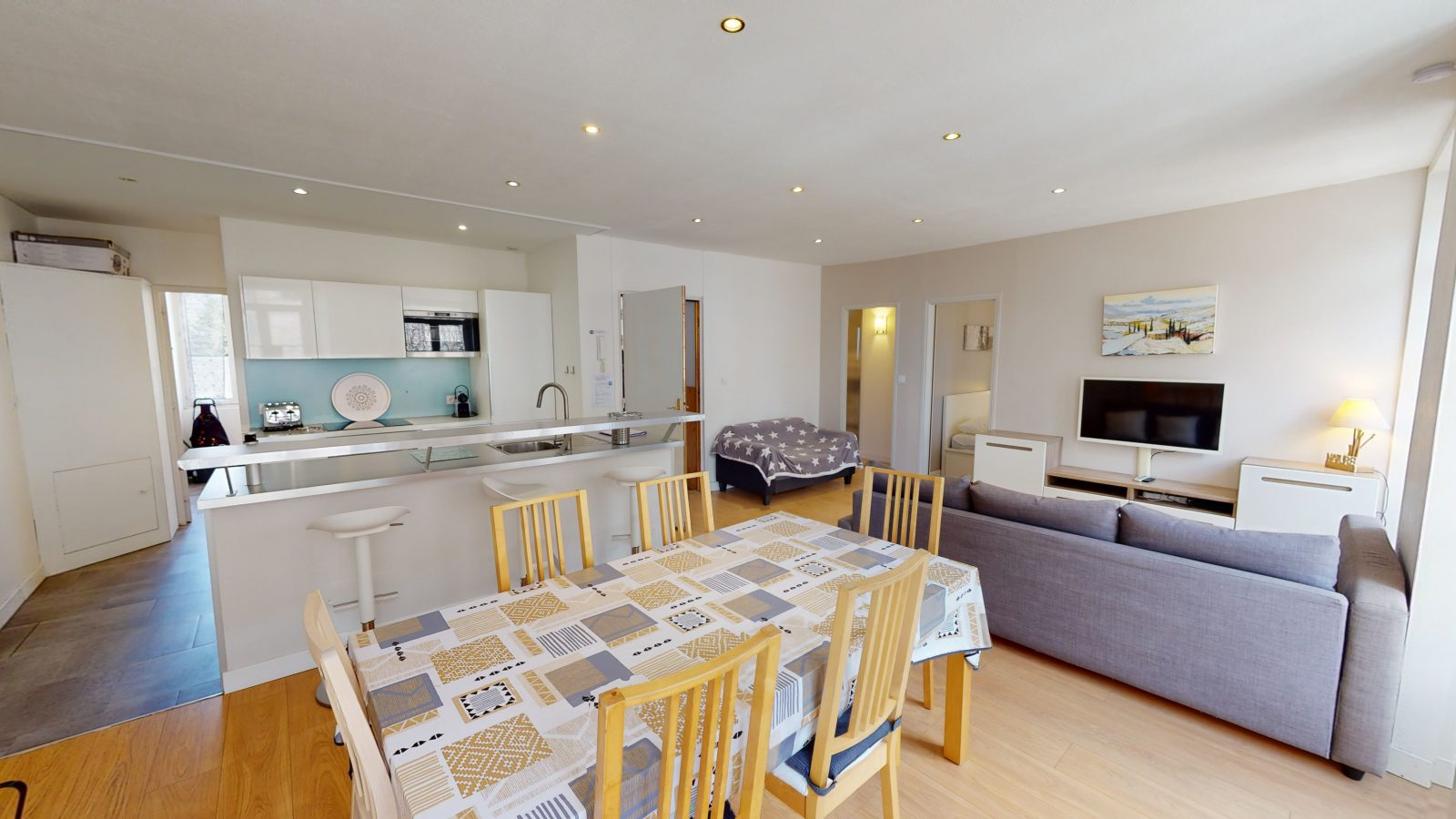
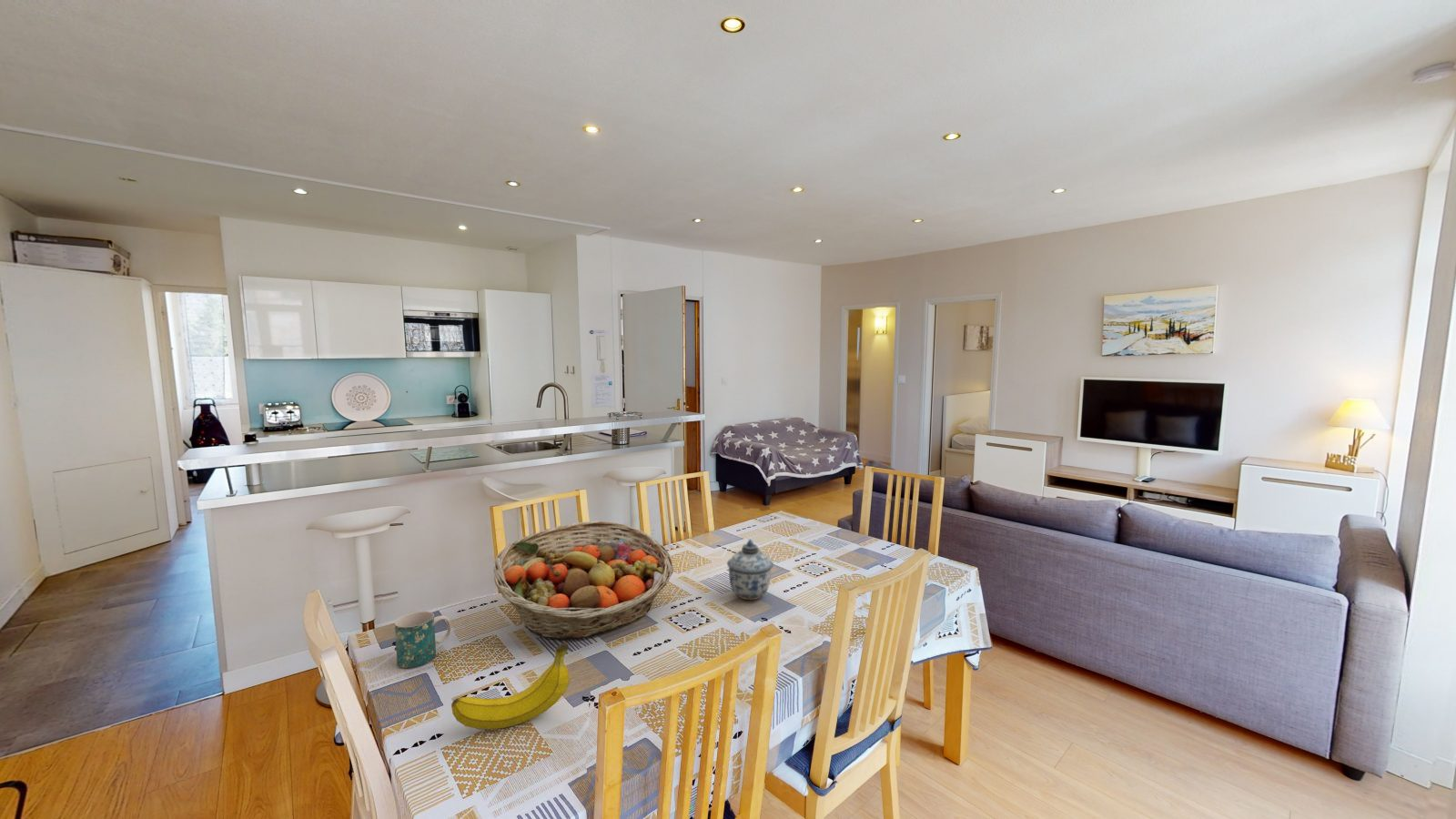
+ lidded jar [726,538,774,601]
+ fruit basket [492,520,674,641]
+ fruit [450,642,571,730]
+ mug [394,611,452,669]
